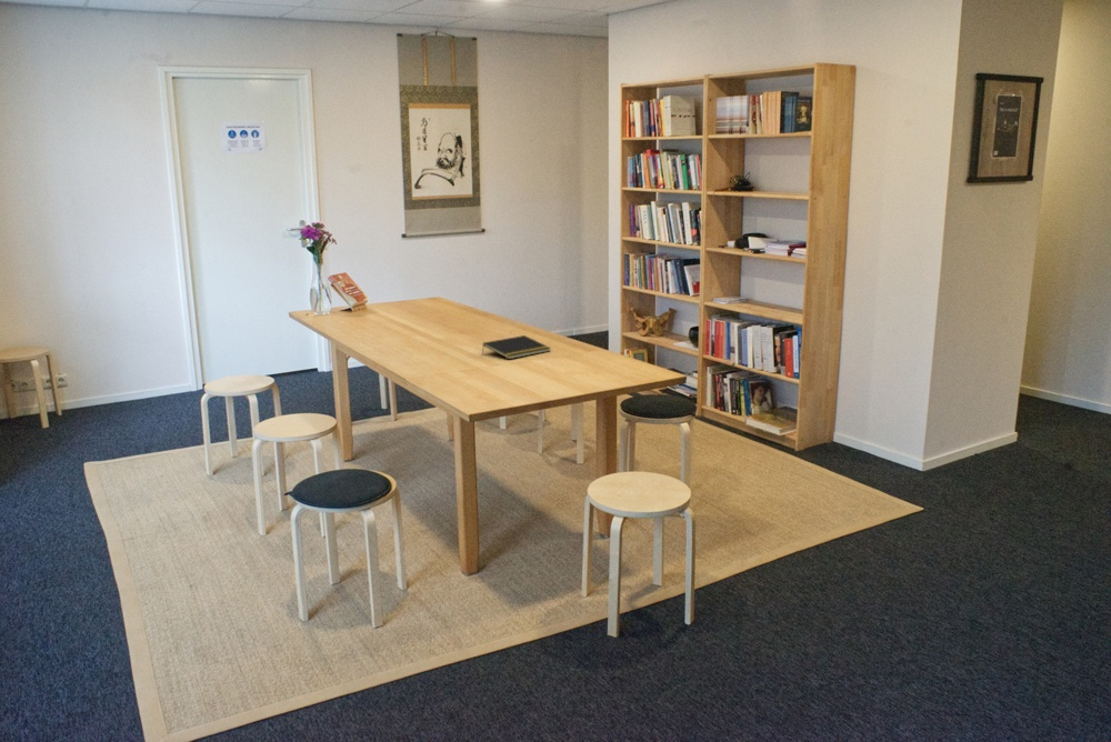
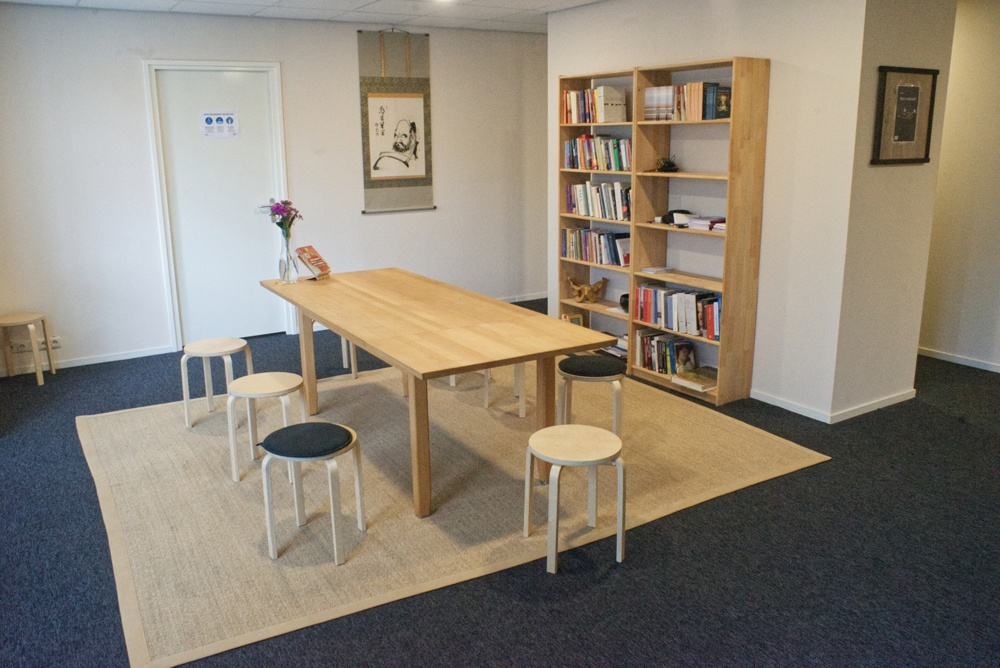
- notepad [481,334,552,360]
